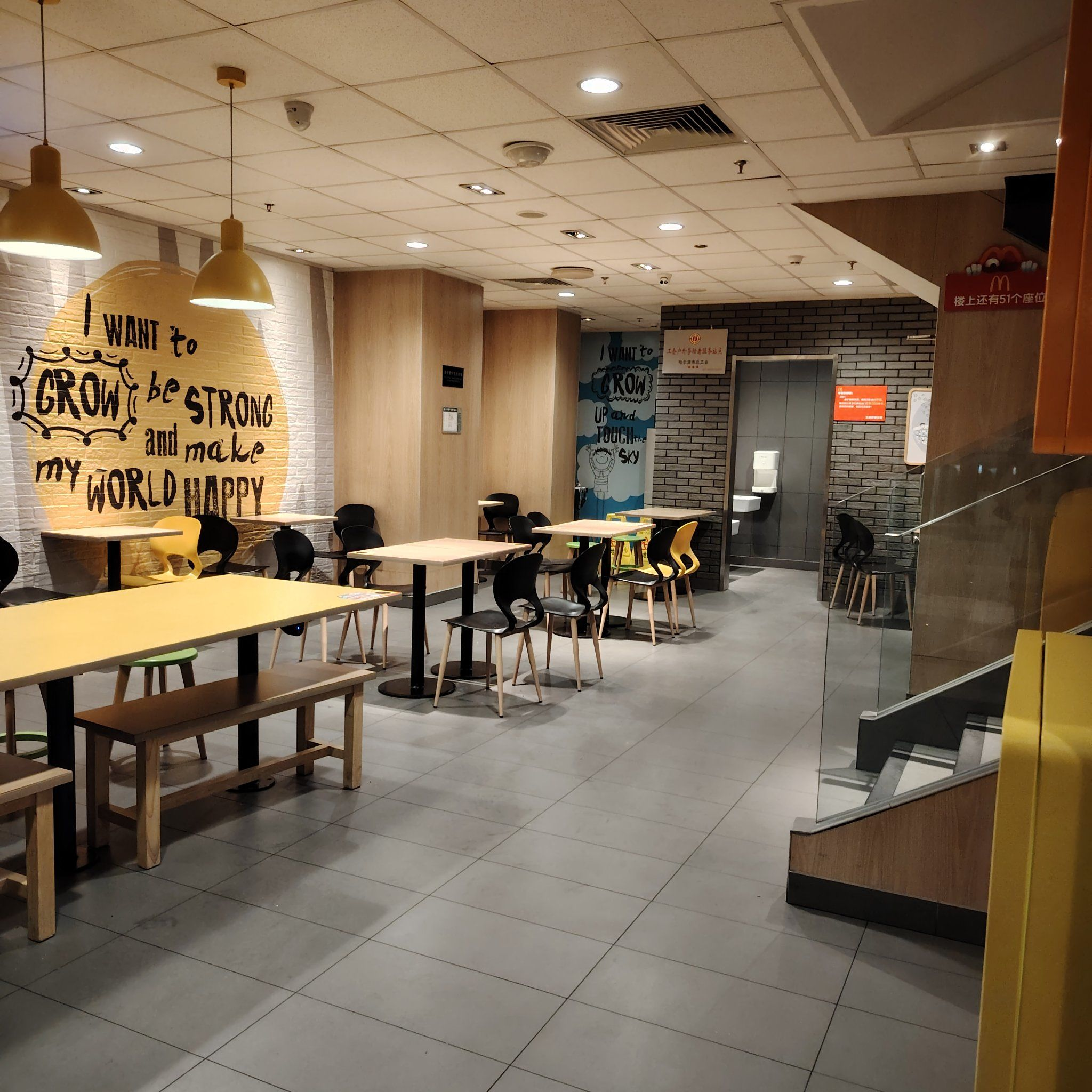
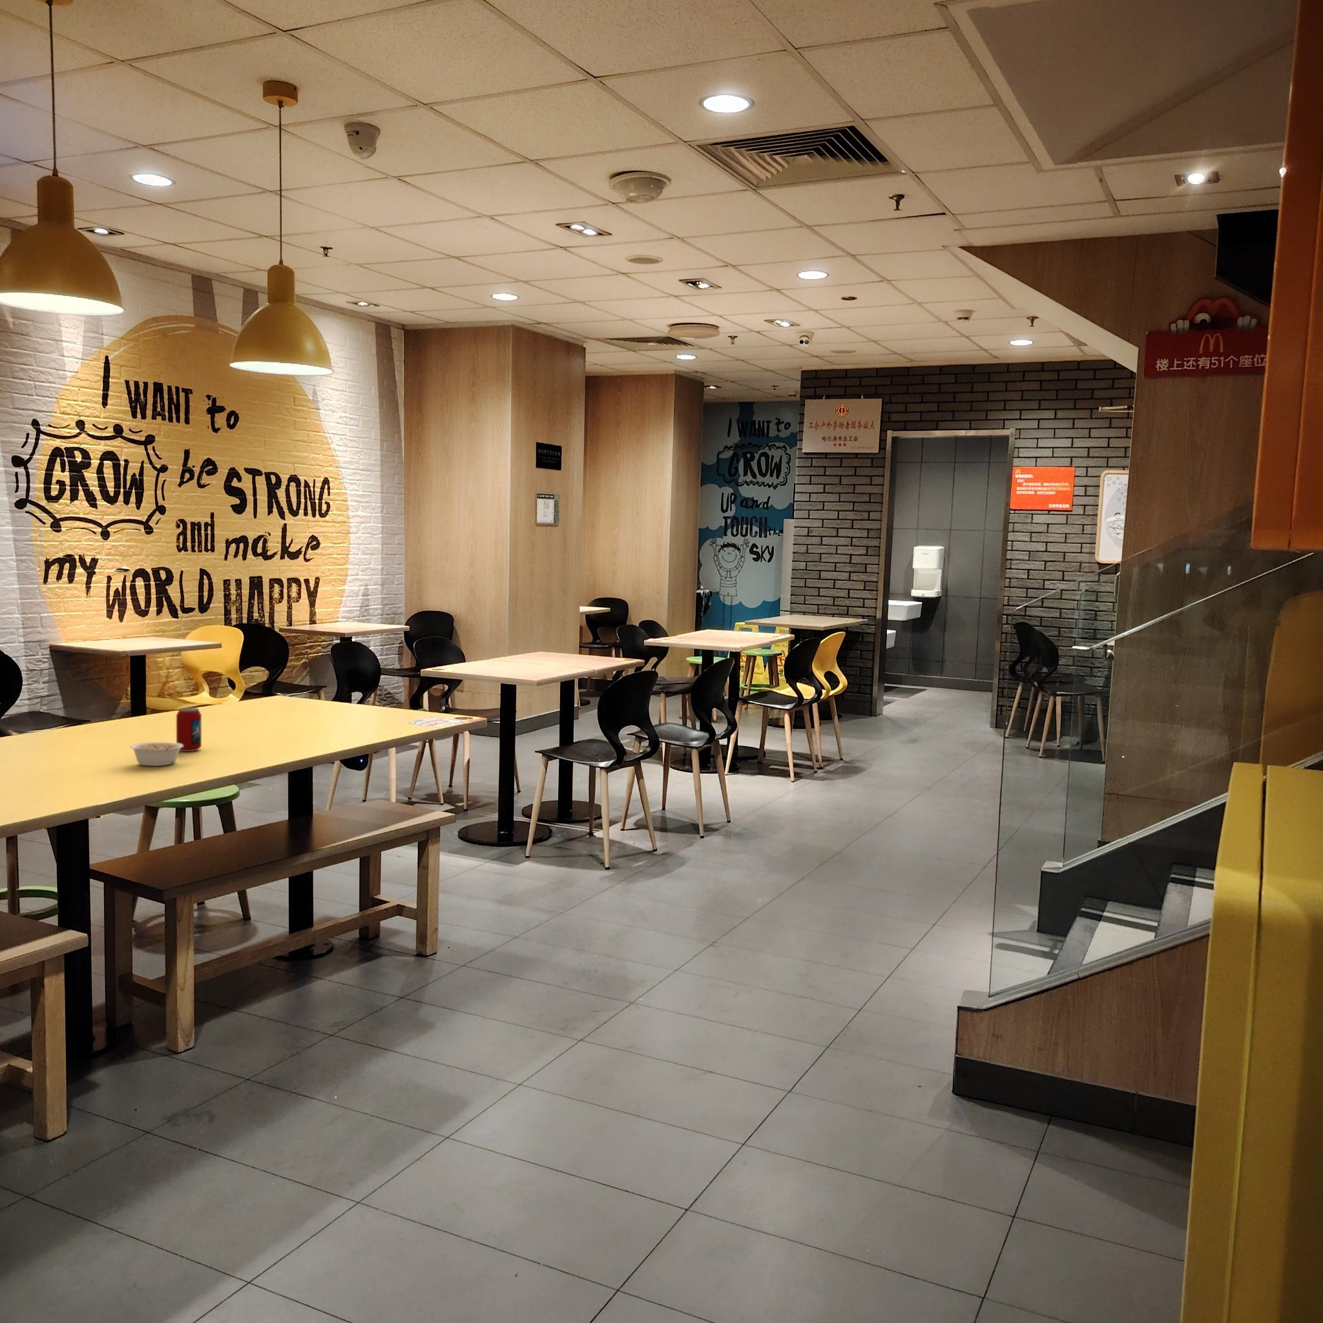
+ legume [130,741,183,766]
+ beverage can [176,708,202,752]
